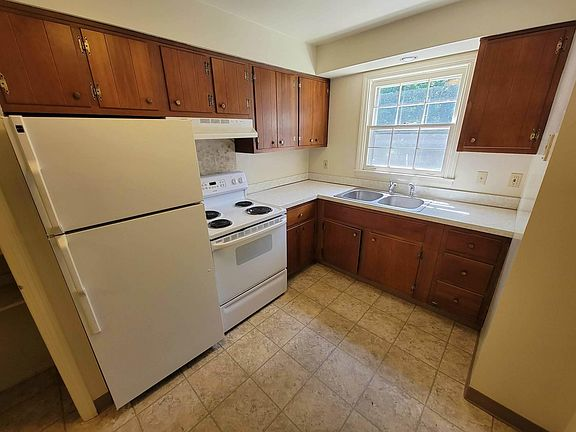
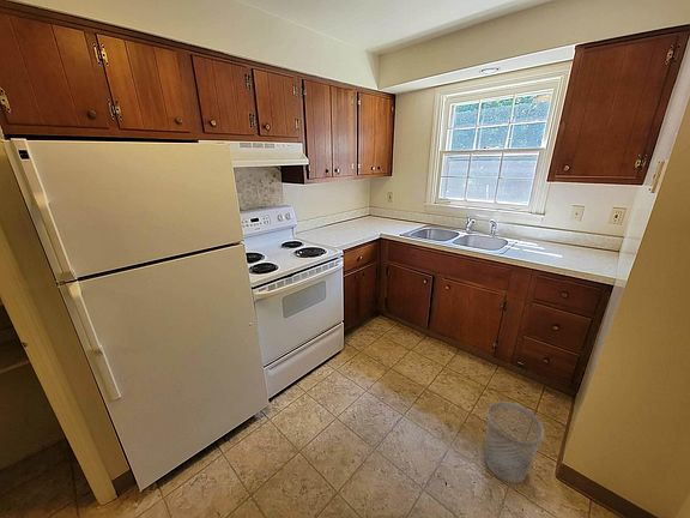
+ wastebasket [484,400,545,484]
